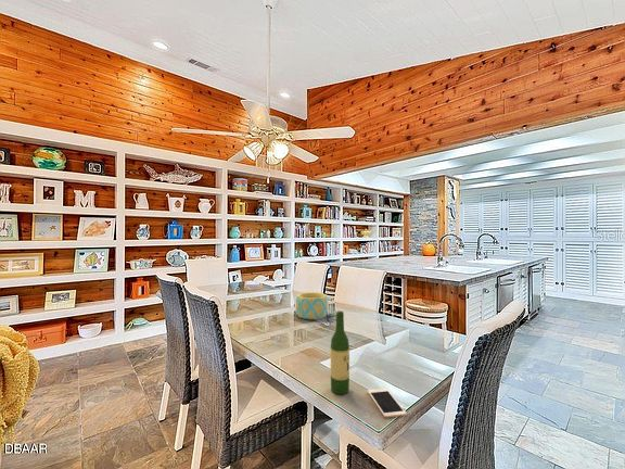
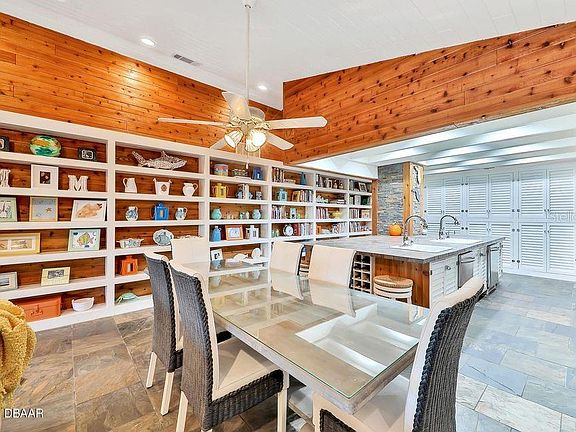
- cell phone [367,388,408,418]
- bowl [294,291,330,320]
- wine bottle [330,309,350,395]
